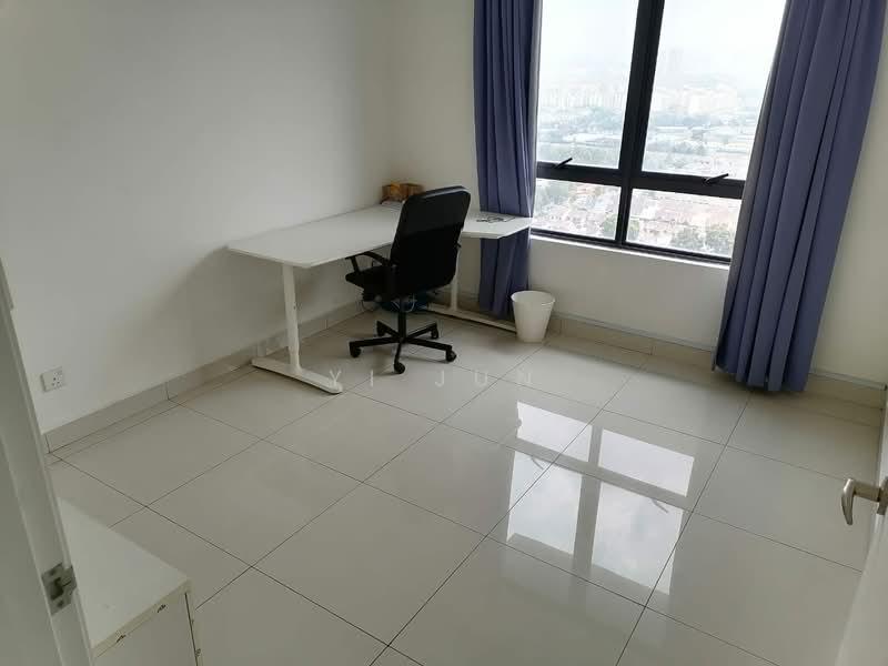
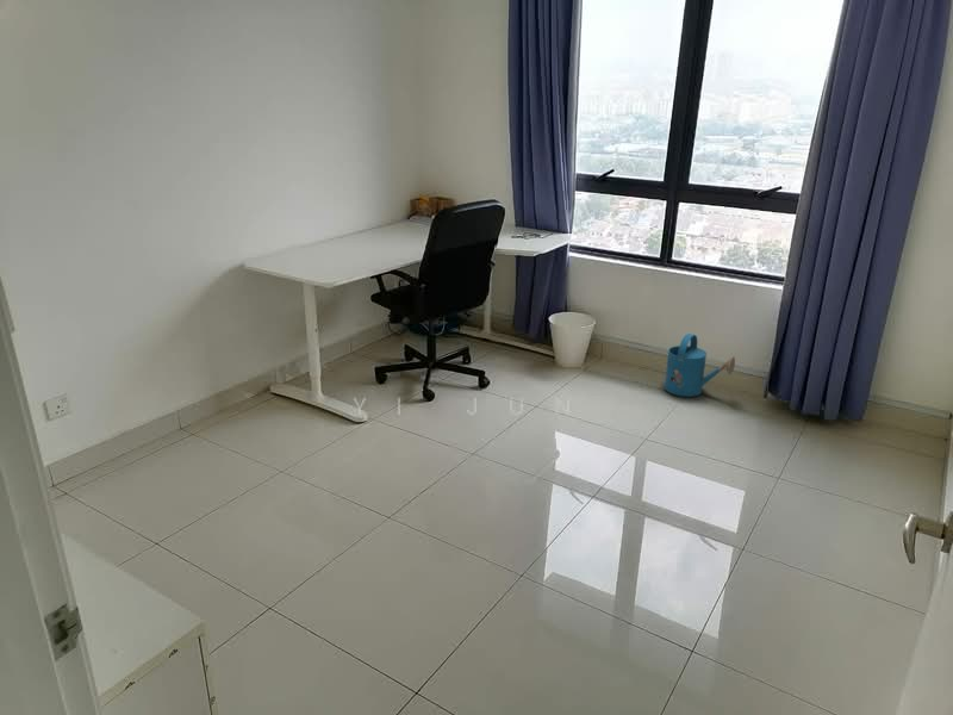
+ watering can [664,332,736,398]
